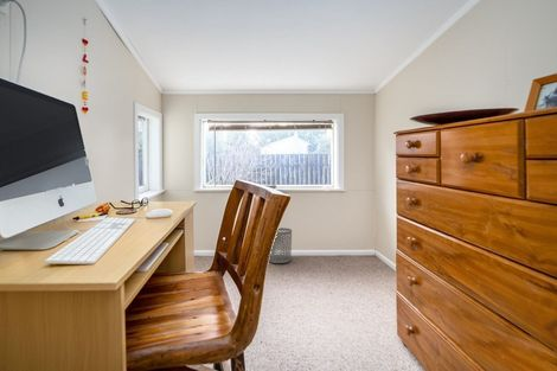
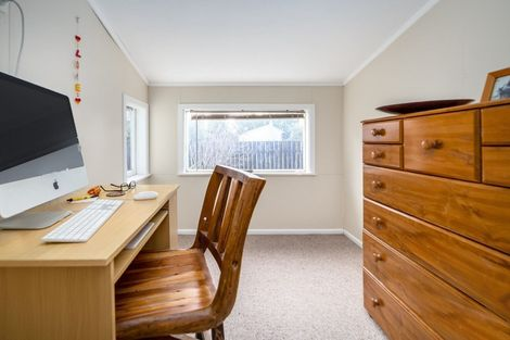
- waste bin [268,226,293,264]
